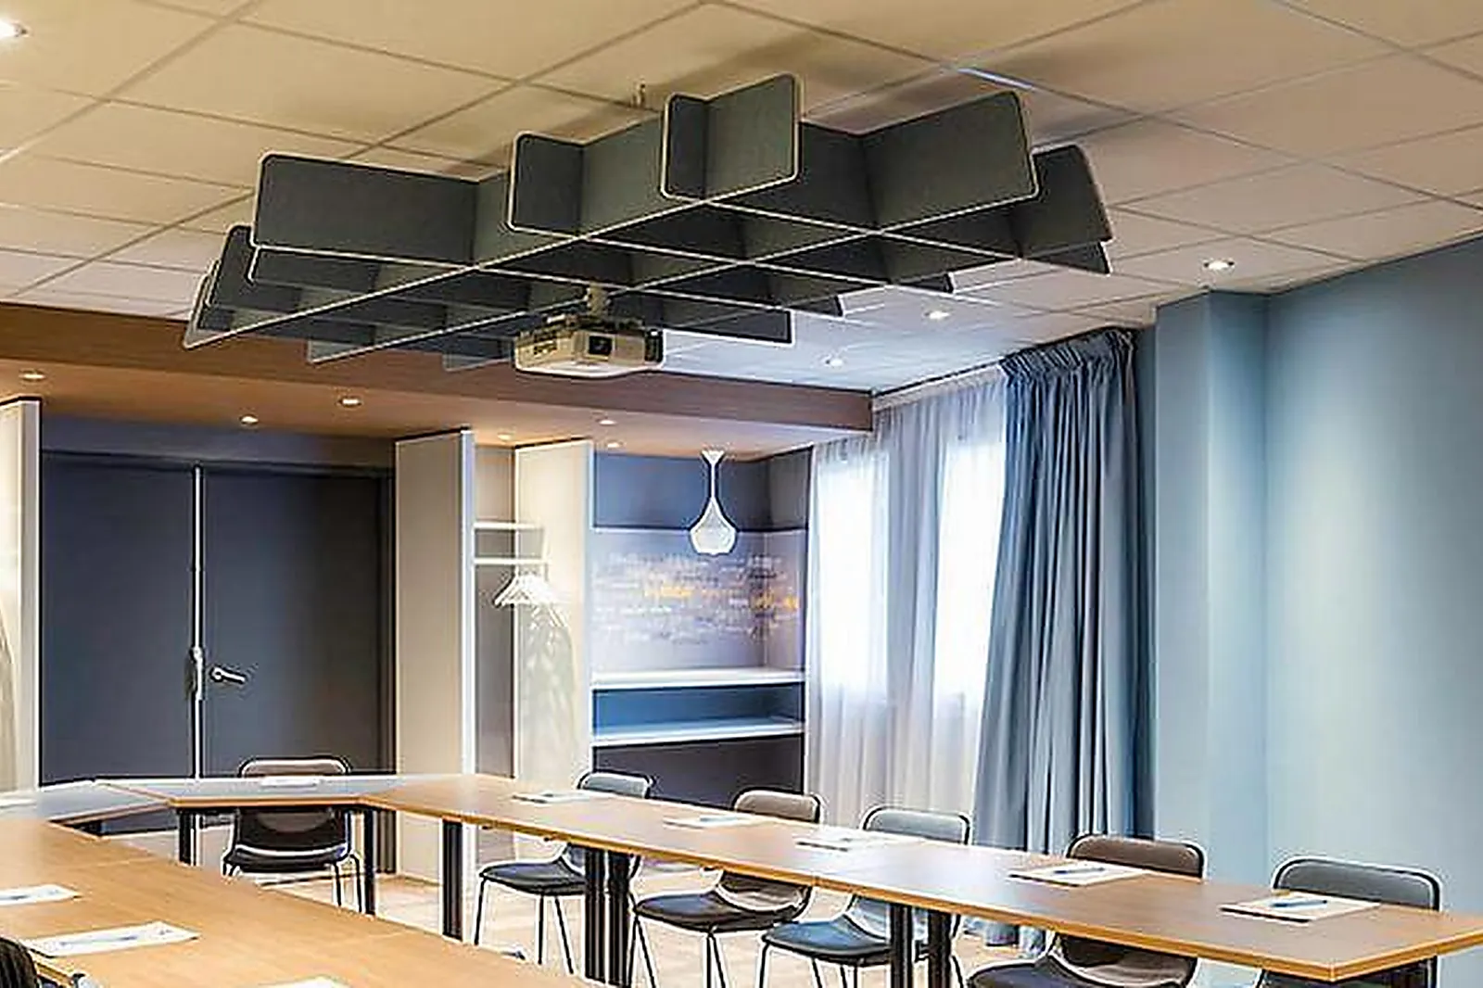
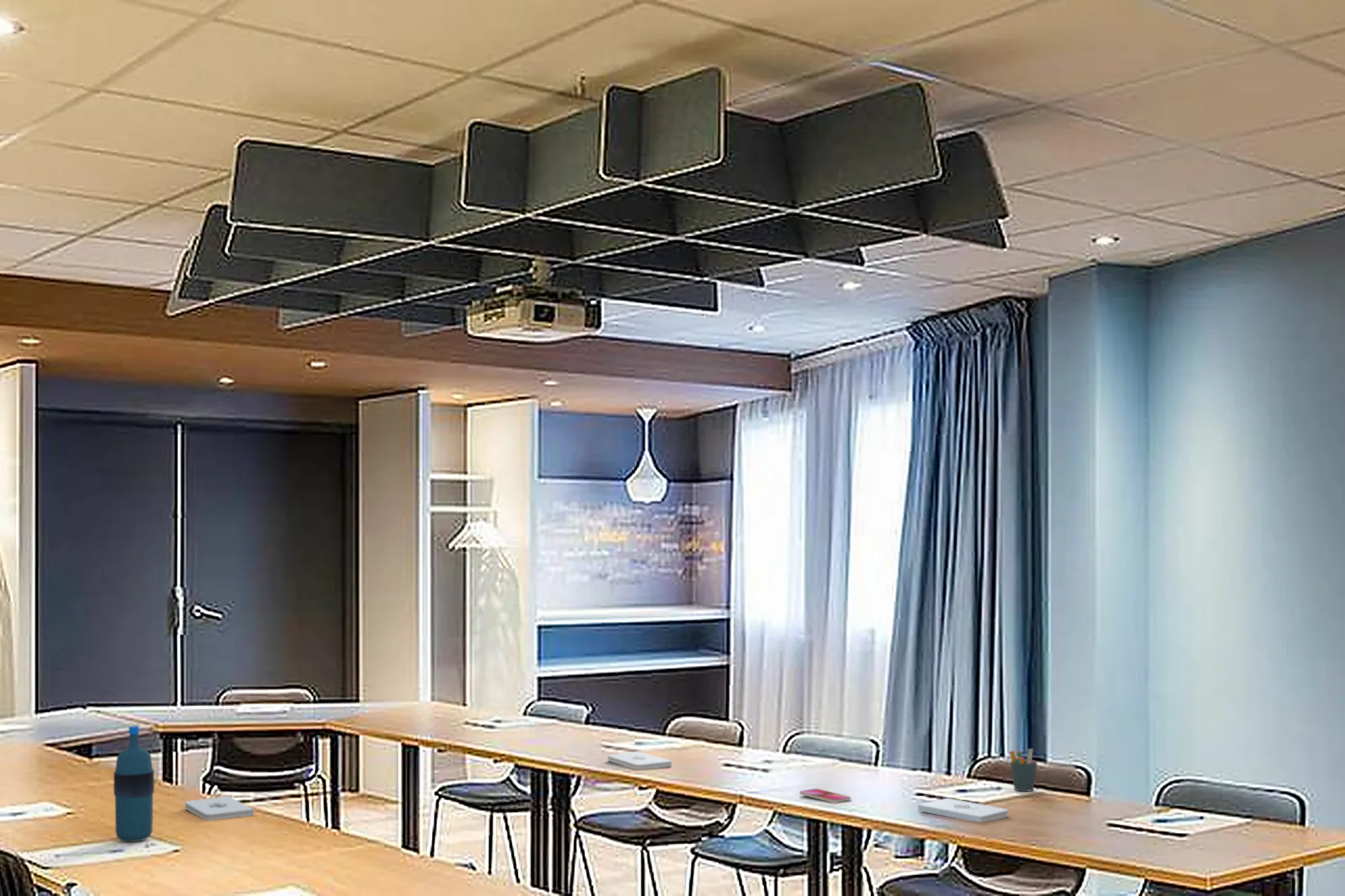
+ notepad [607,751,673,770]
+ water bottle [113,725,155,842]
+ notepad [917,798,1009,823]
+ notepad [183,795,255,821]
+ smartphone [799,788,852,804]
+ pen holder [1009,748,1038,793]
